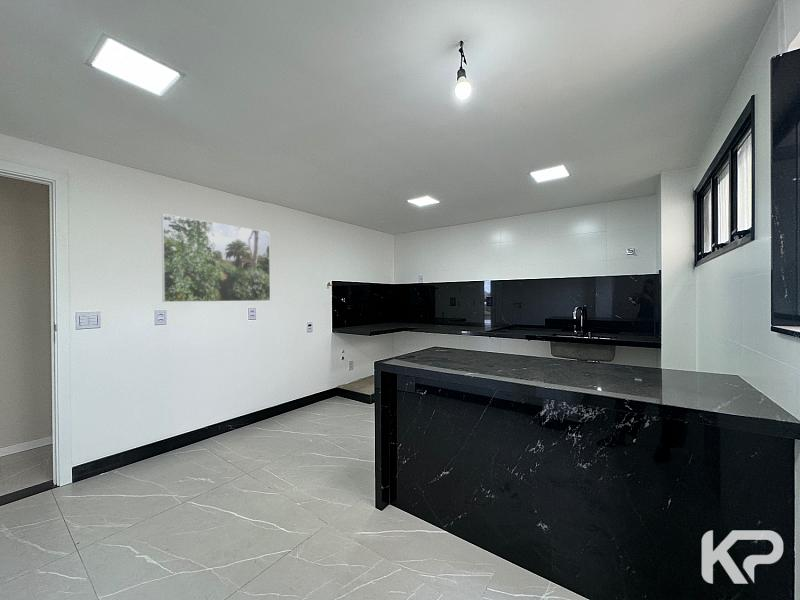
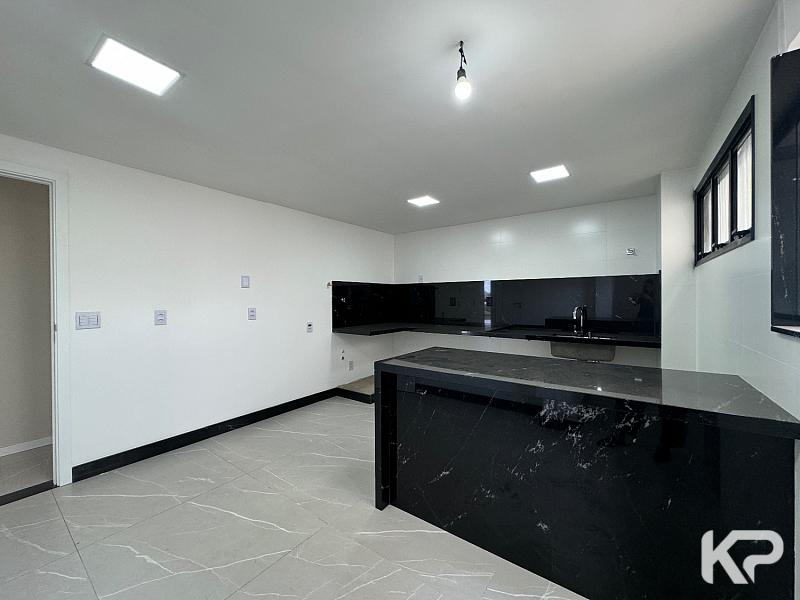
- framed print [161,213,271,303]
